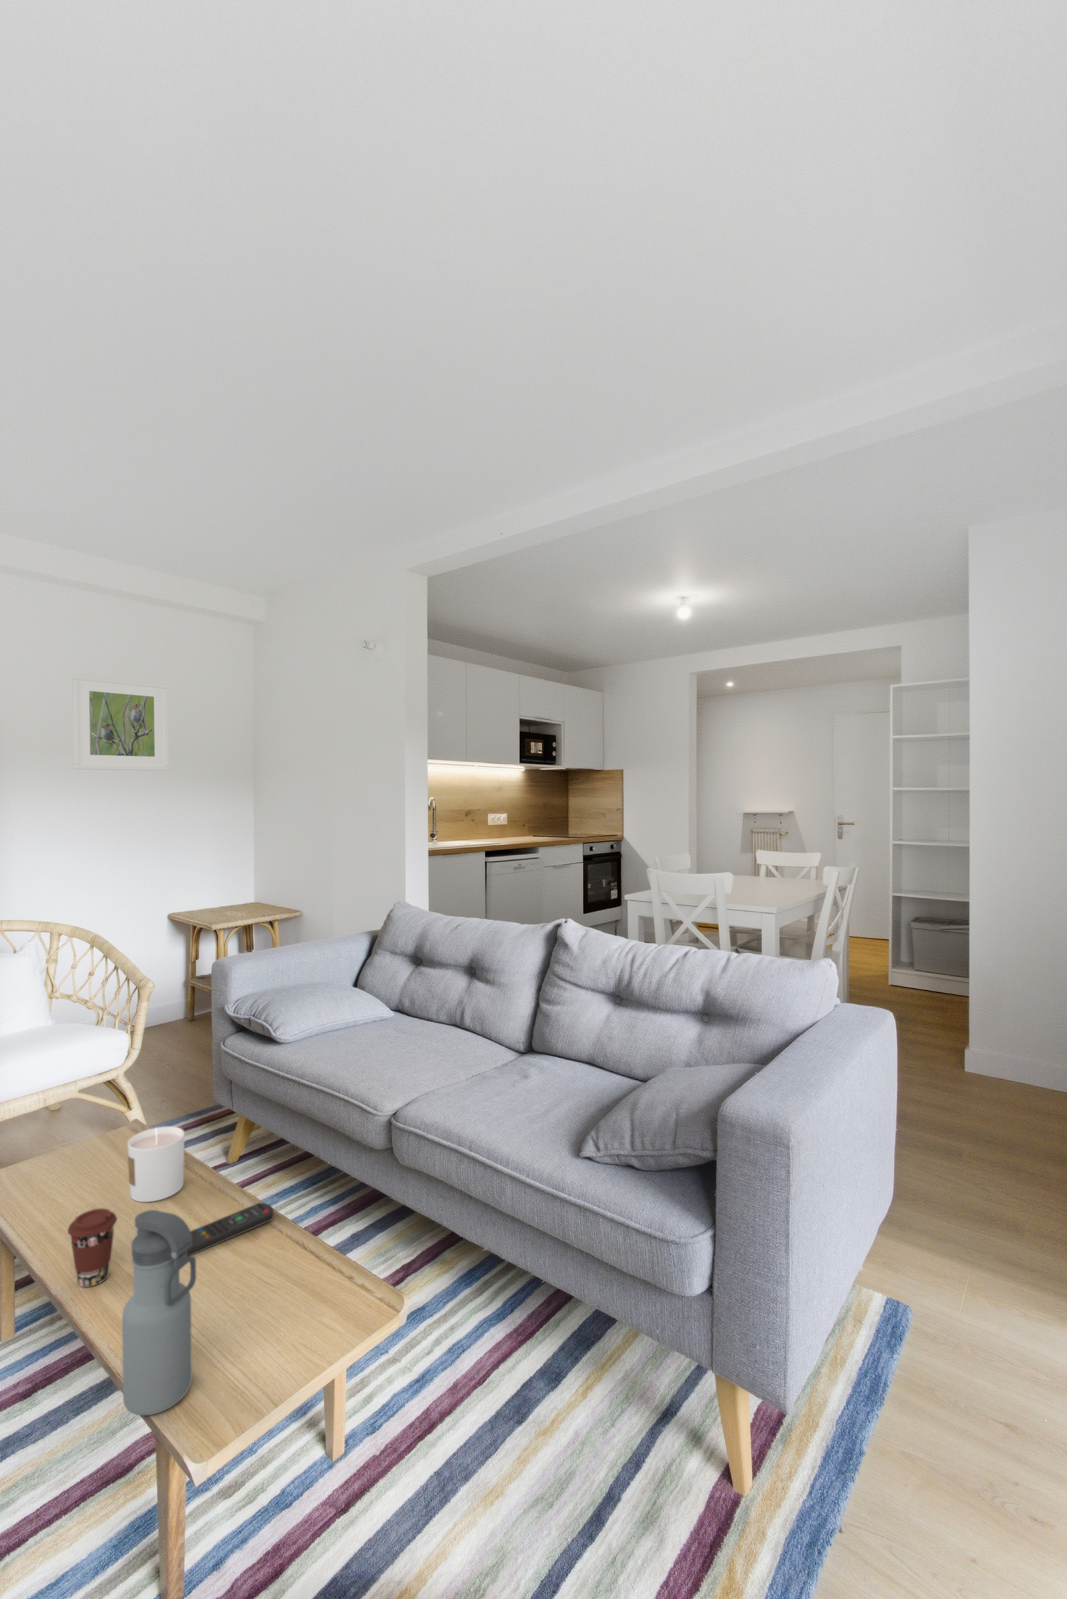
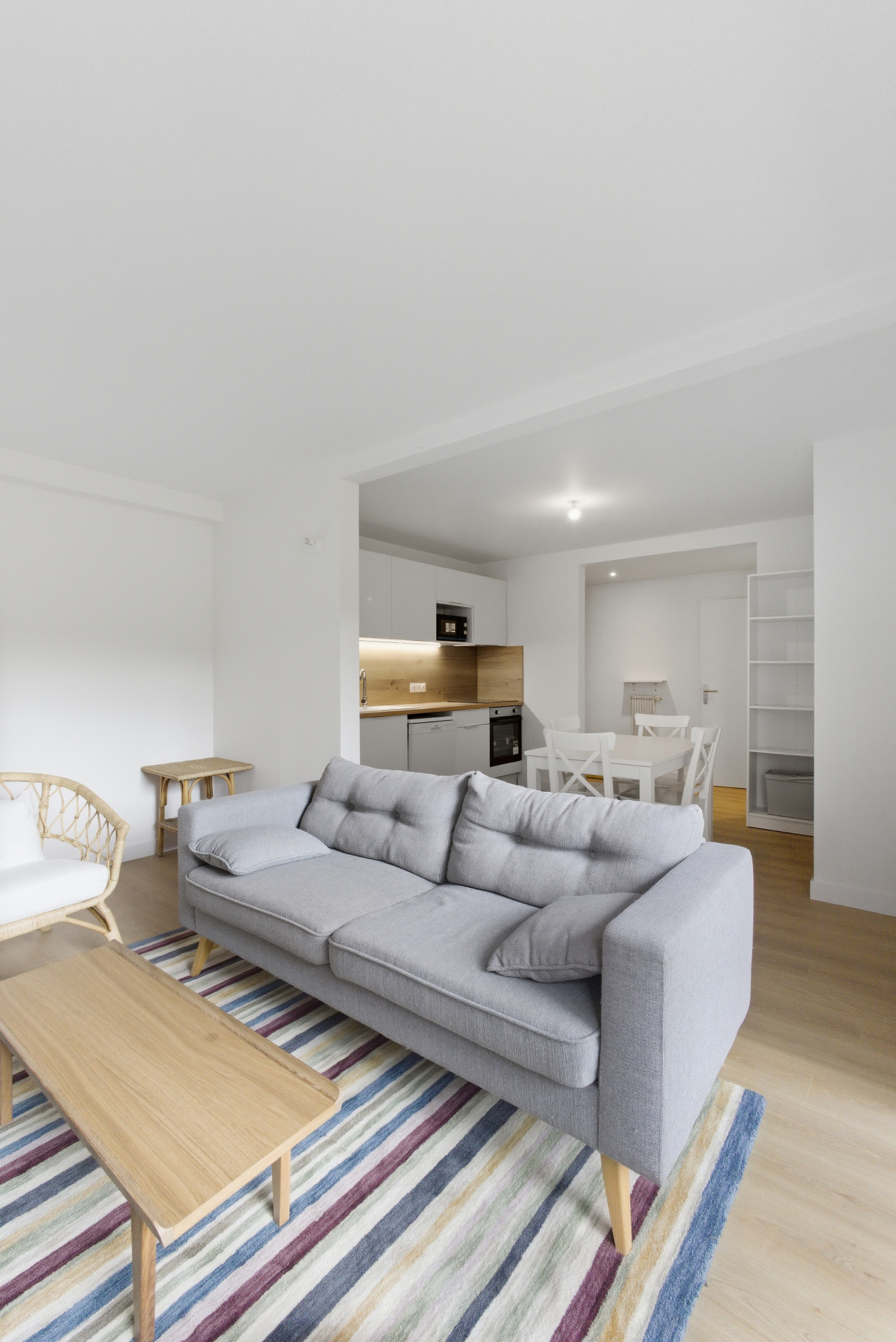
- water bottle [121,1209,196,1416]
- candle [127,1126,185,1202]
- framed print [71,674,169,771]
- remote control [187,1202,274,1257]
- coffee cup [67,1208,118,1288]
